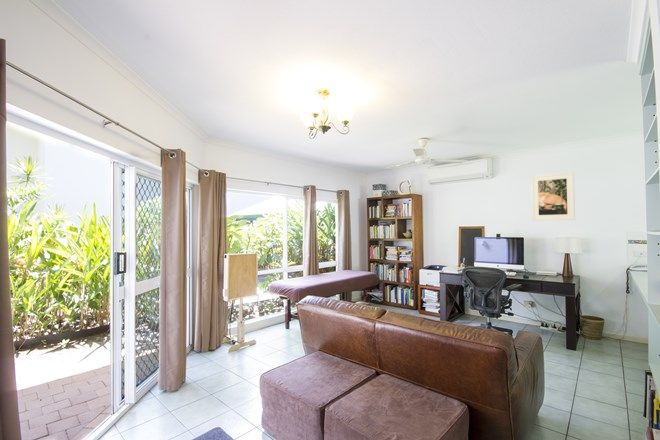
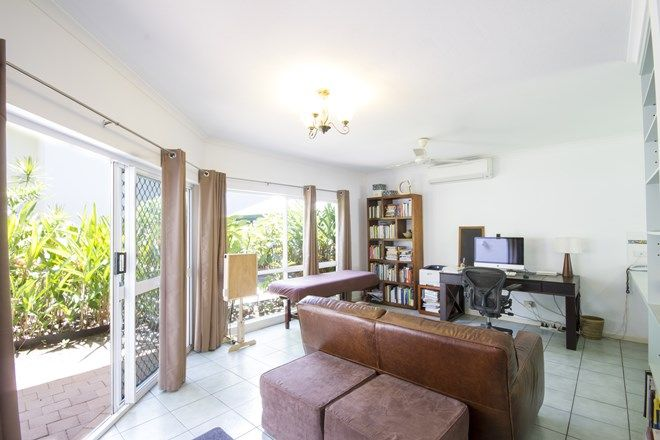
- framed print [530,171,576,222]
